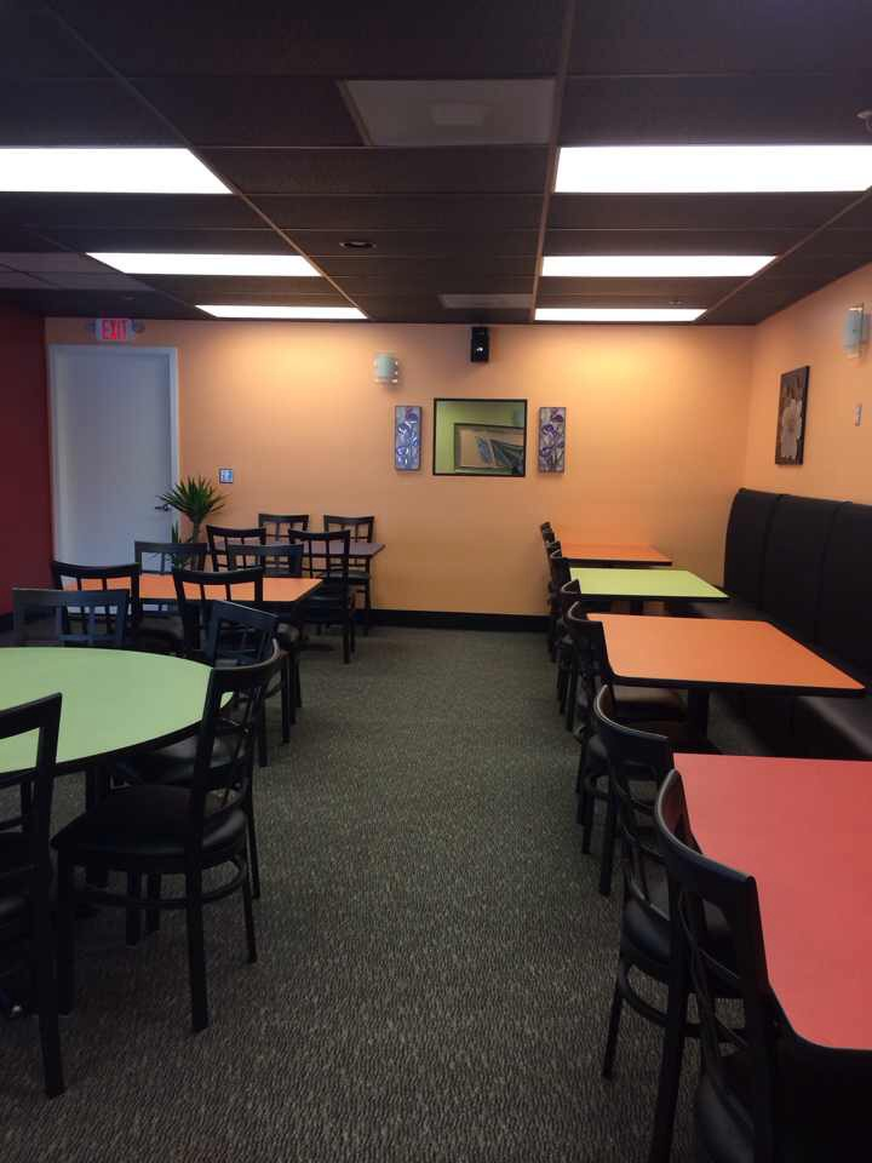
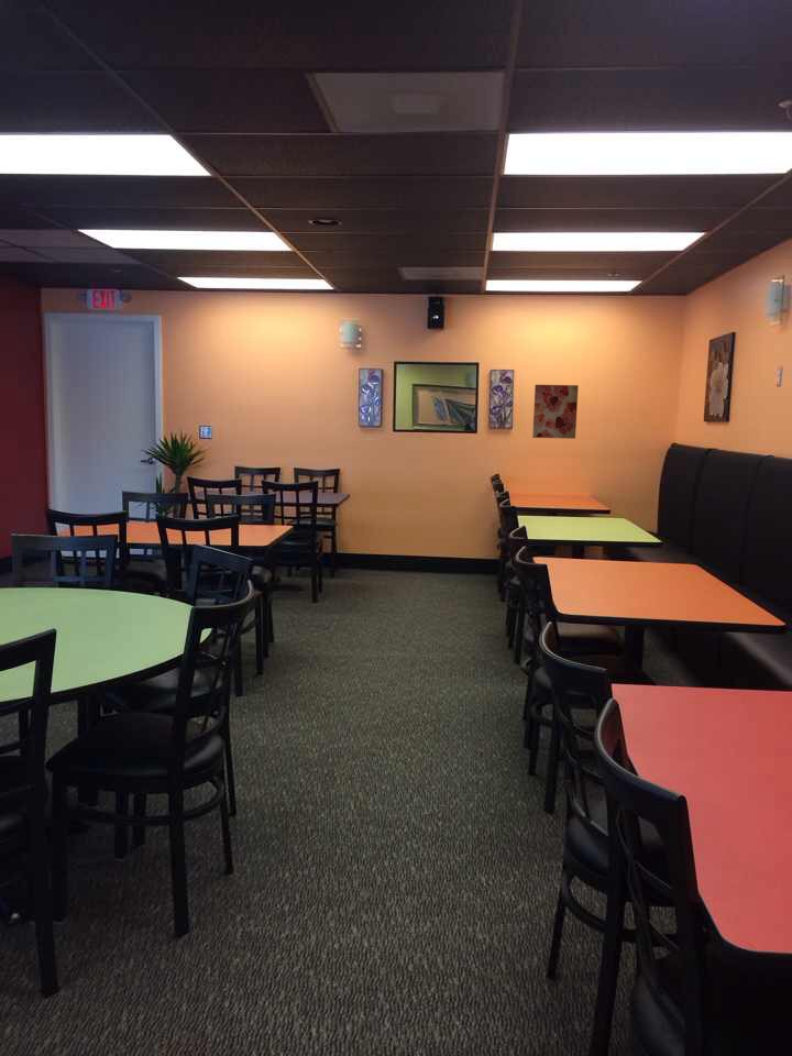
+ wall art [531,384,580,440]
